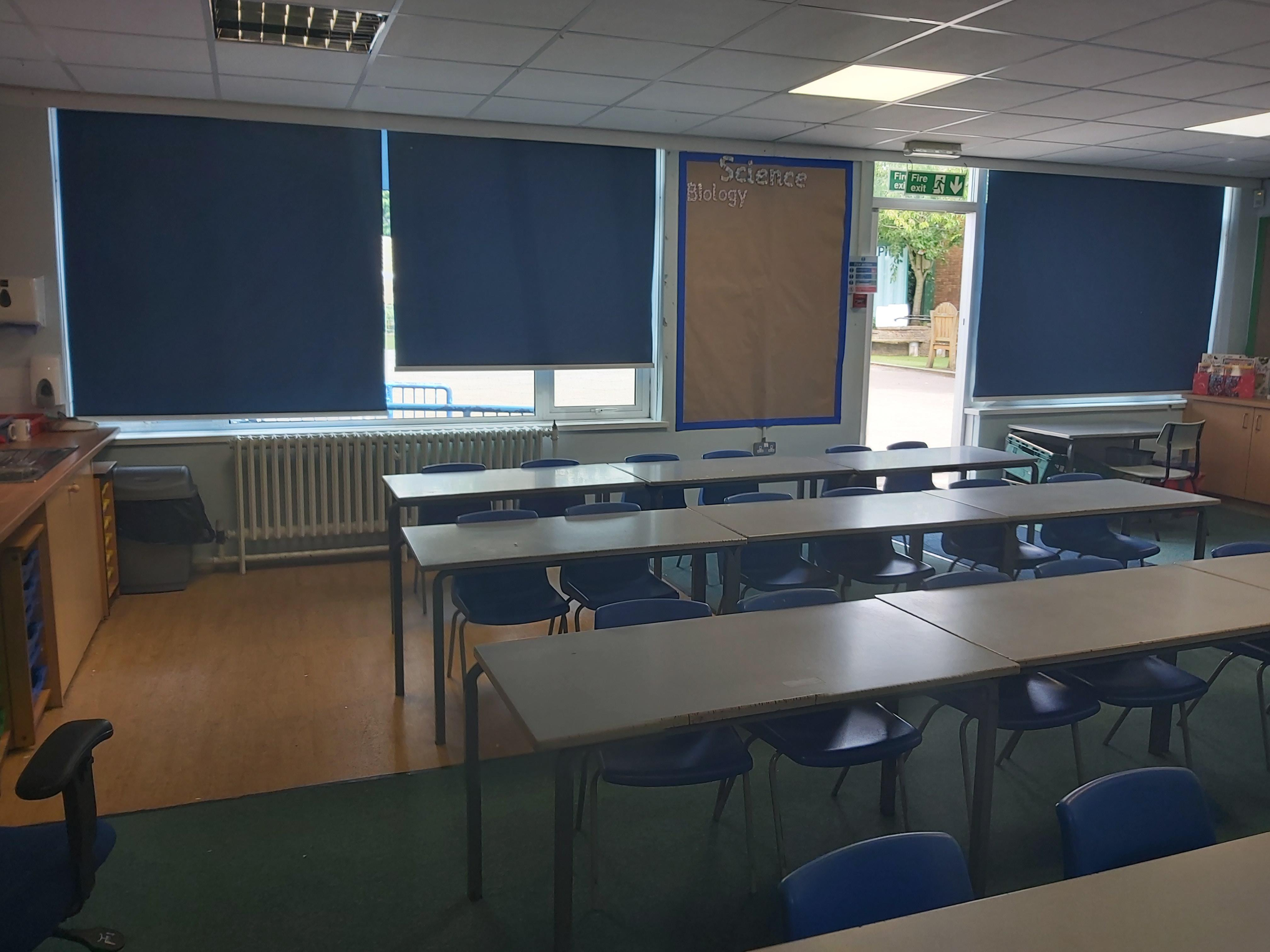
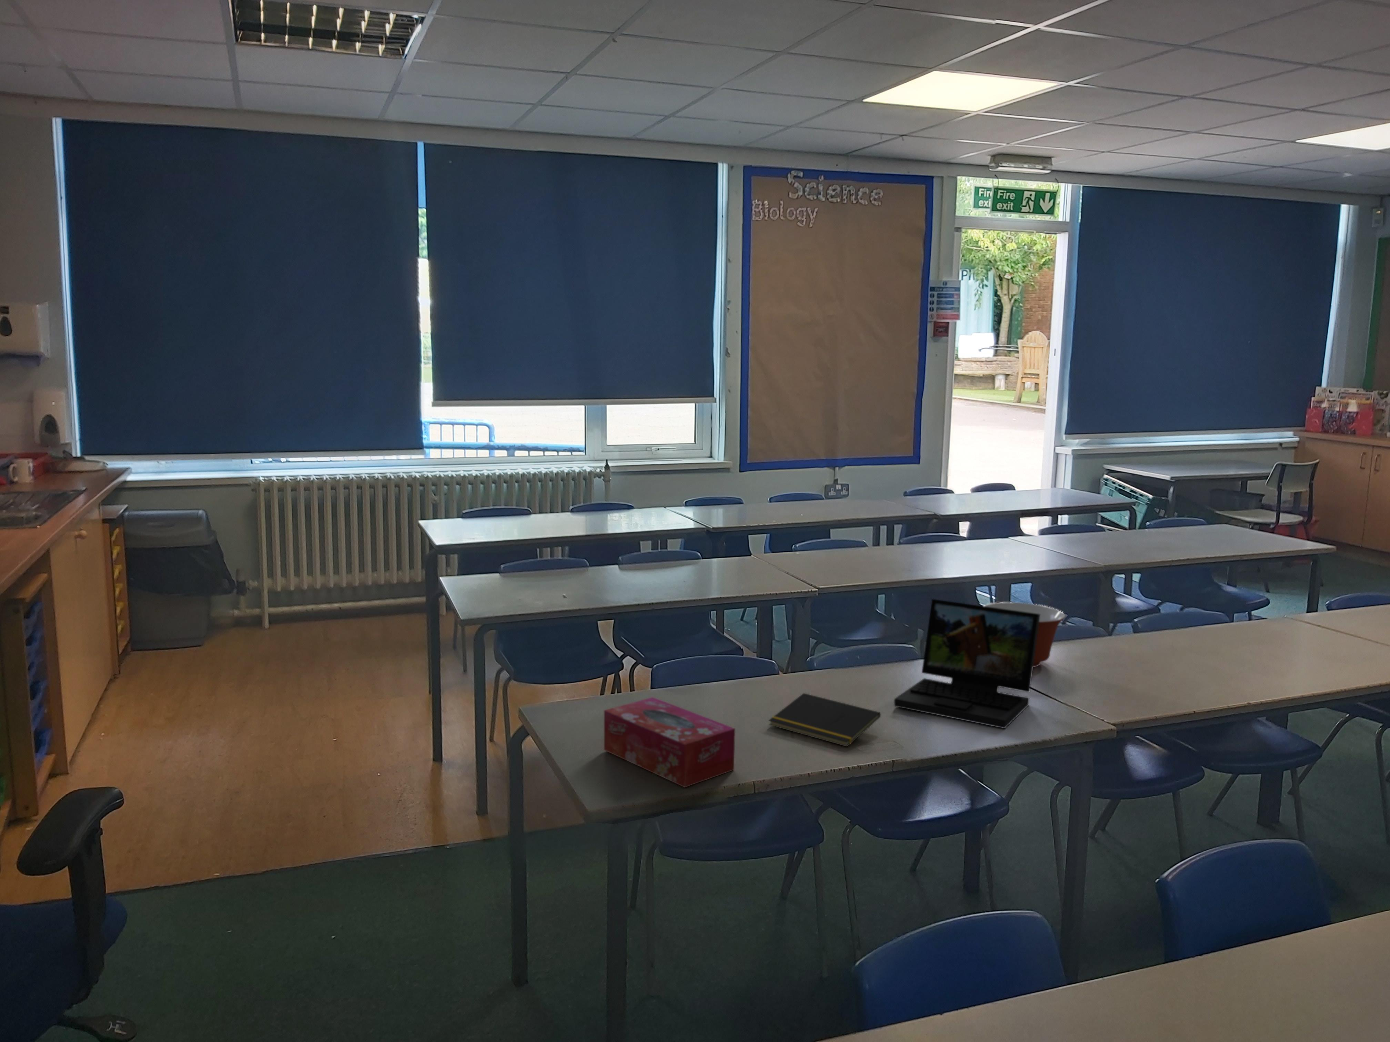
+ laptop [894,599,1040,729]
+ tissue box [604,697,735,788]
+ mixing bowl [984,602,1066,668]
+ notepad [768,693,881,748]
